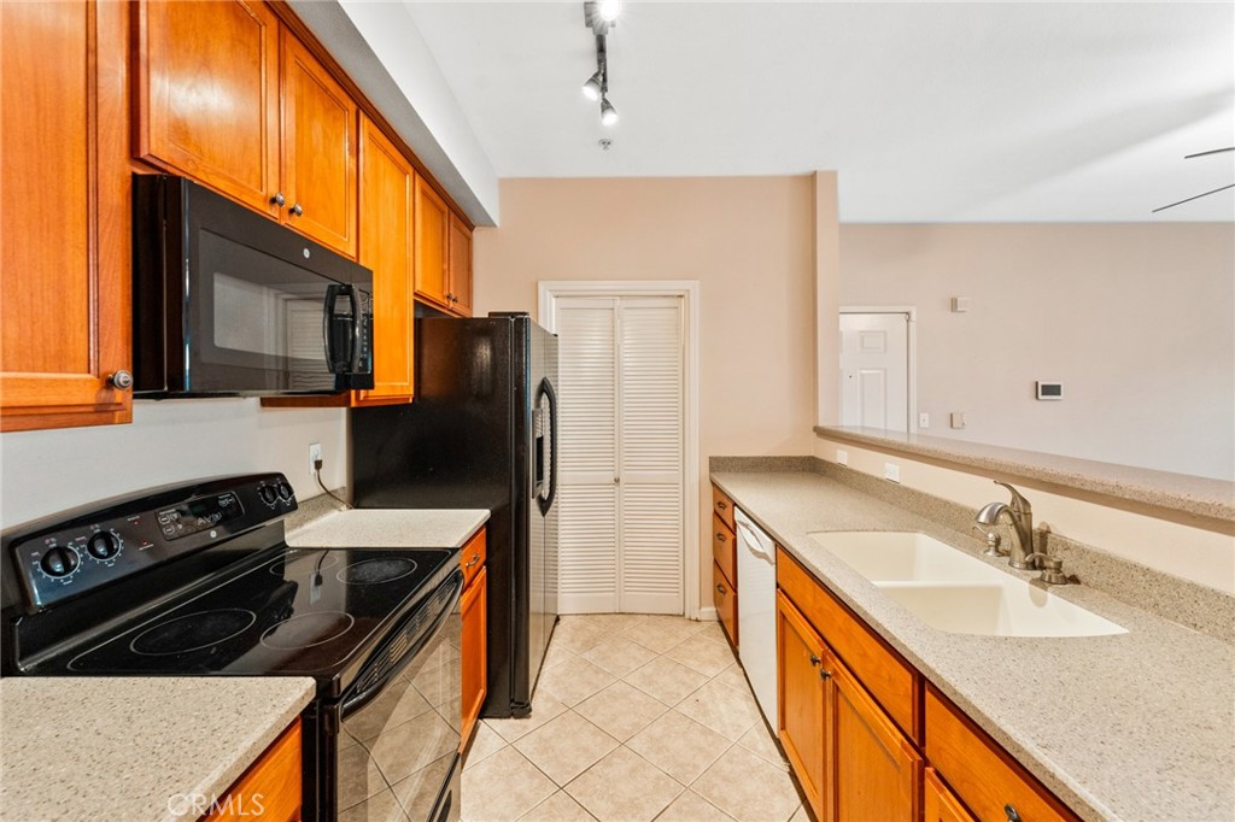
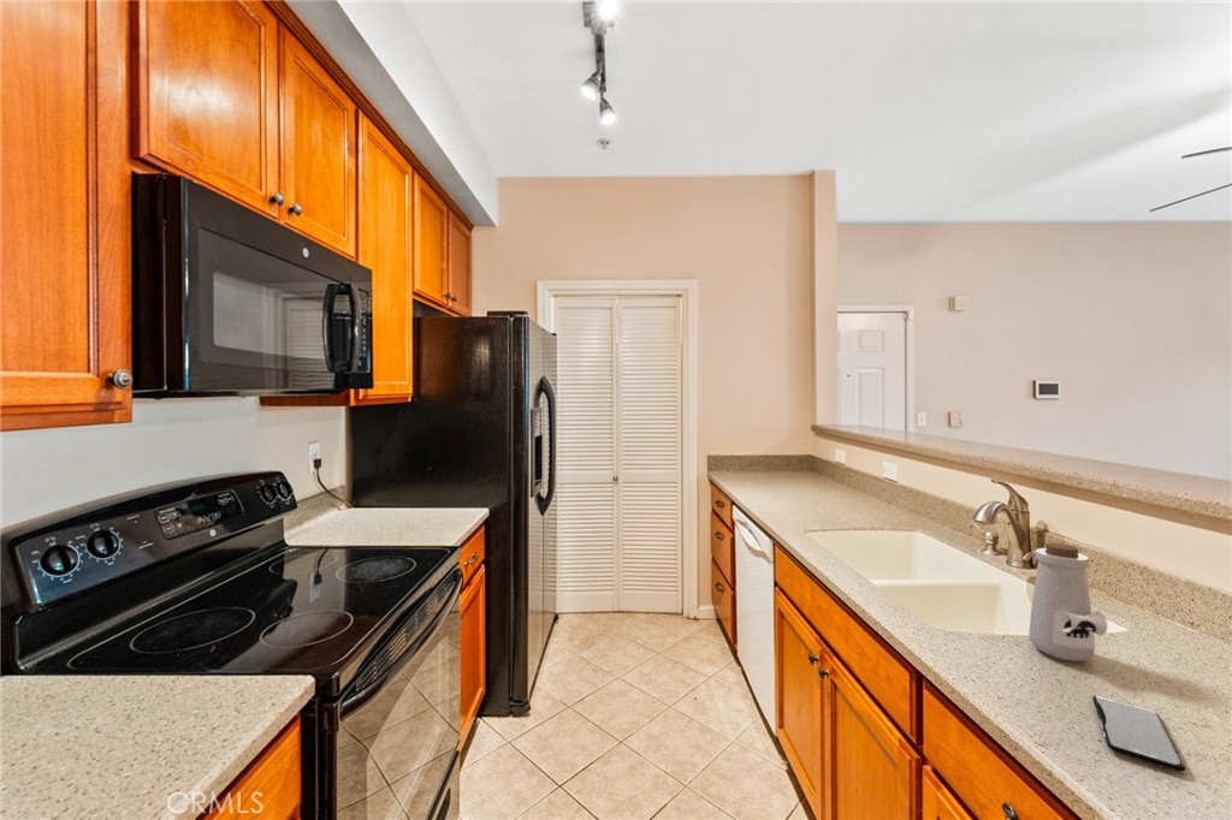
+ smartphone [1091,695,1186,773]
+ bottle [1027,541,1108,662]
